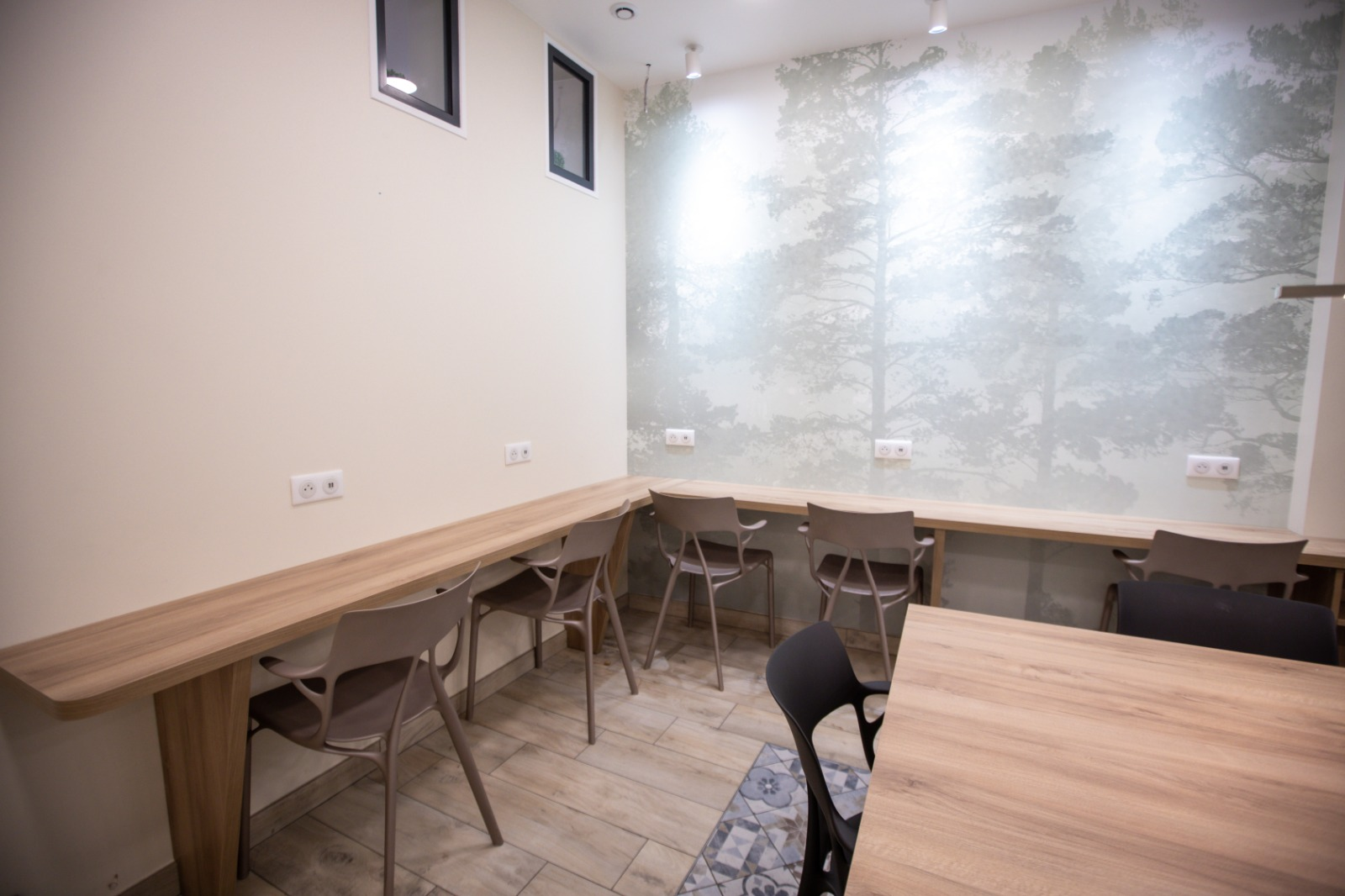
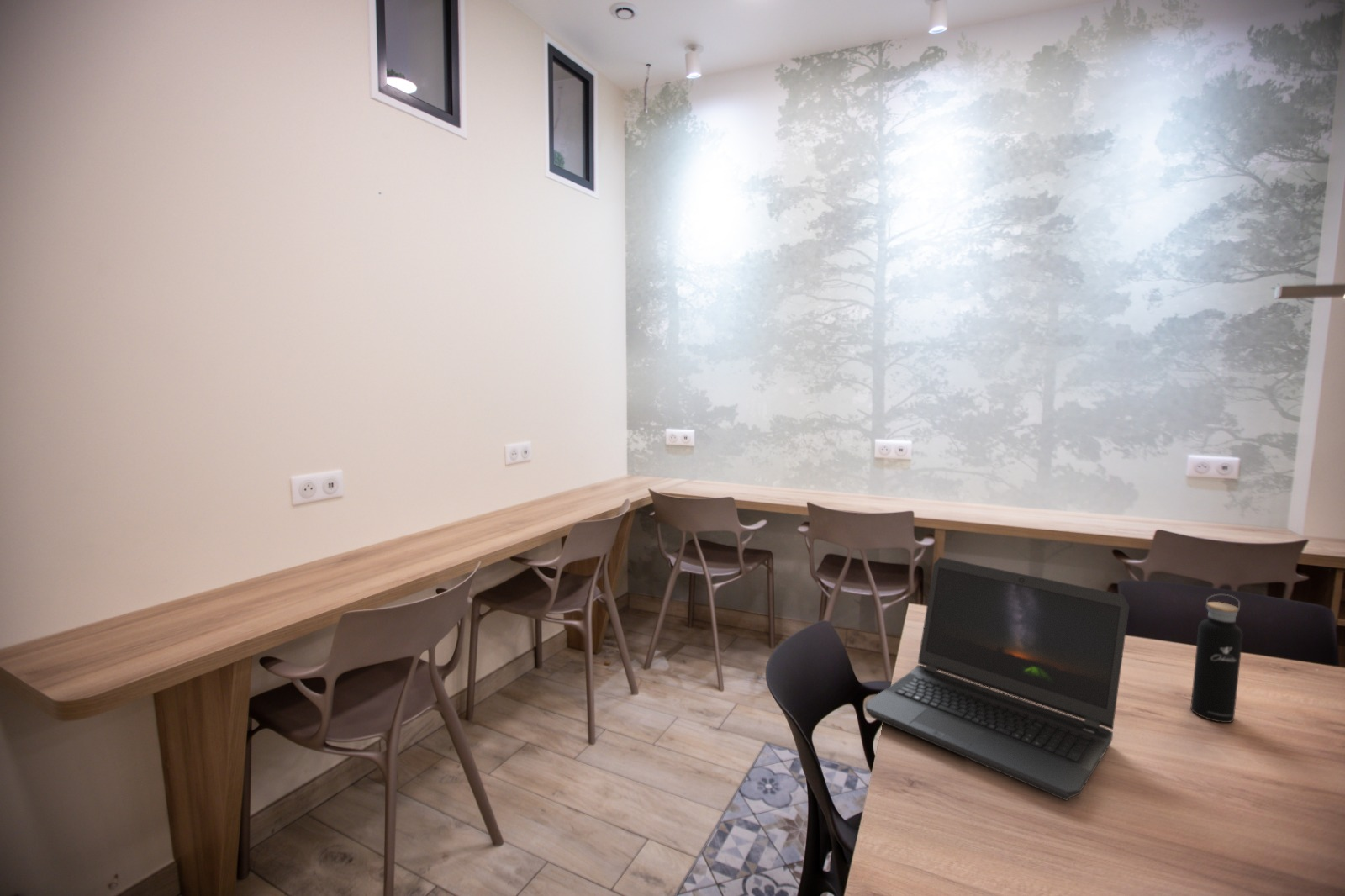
+ laptop computer [865,556,1130,801]
+ water bottle [1189,593,1243,724]
